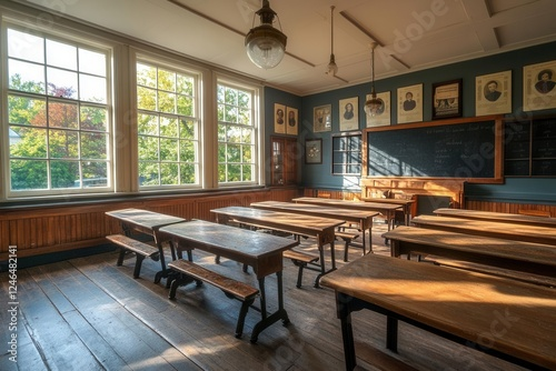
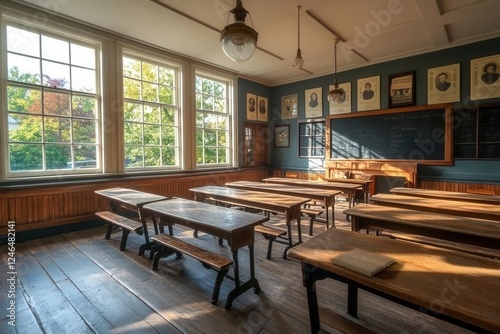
+ book [328,247,397,277]
